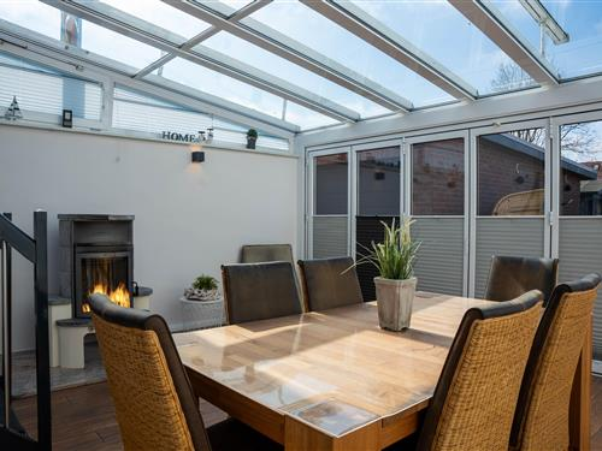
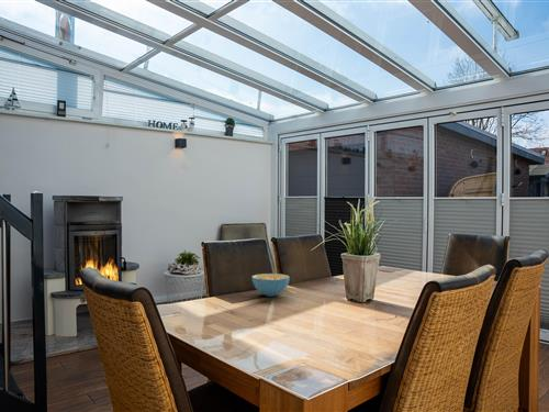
+ cereal bowl [250,272,291,298]
